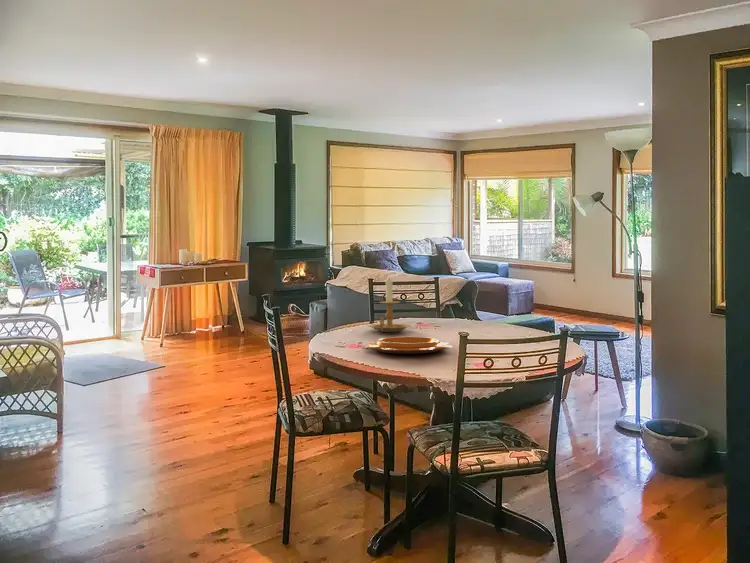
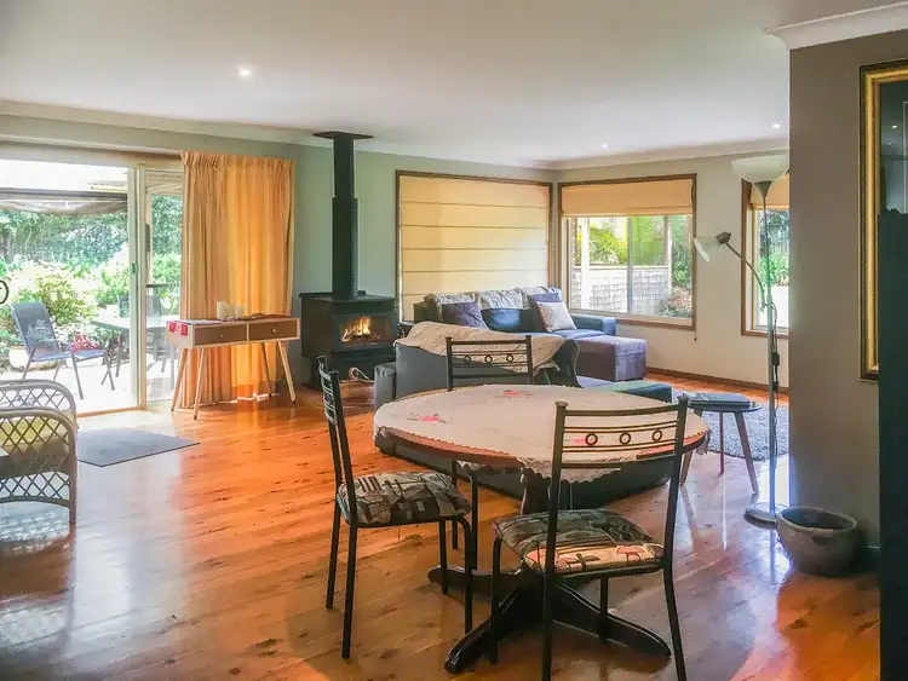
- candle holder [368,277,412,333]
- decorative bowl [364,336,453,355]
